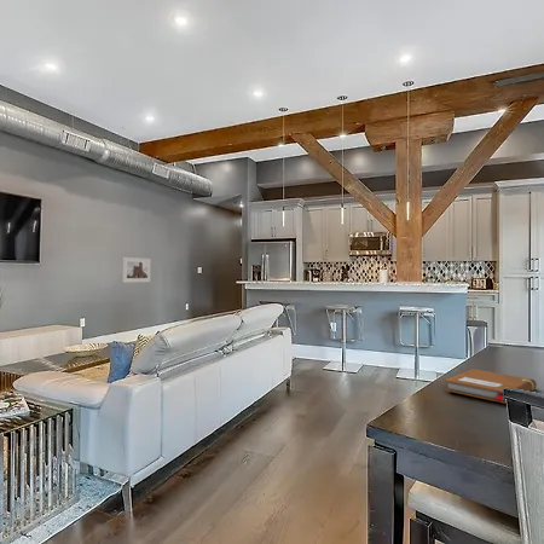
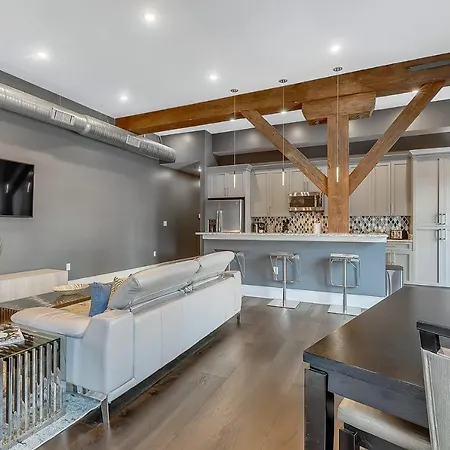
- notebook [444,368,538,405]
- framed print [122,256,152,284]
